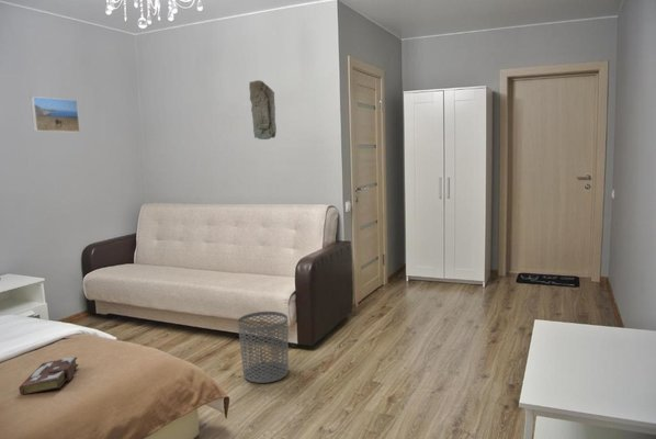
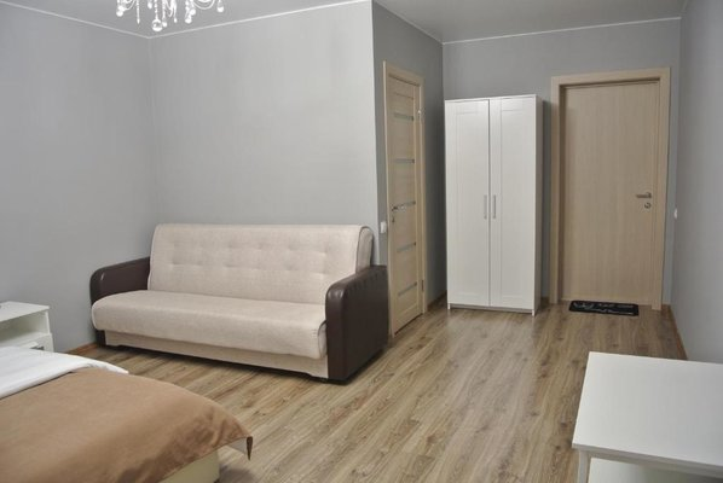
- stone relief [248,79,278,140]
- book [18,356,79,395]
- waste bin [237,311,290,384]
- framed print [30,95,81,134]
